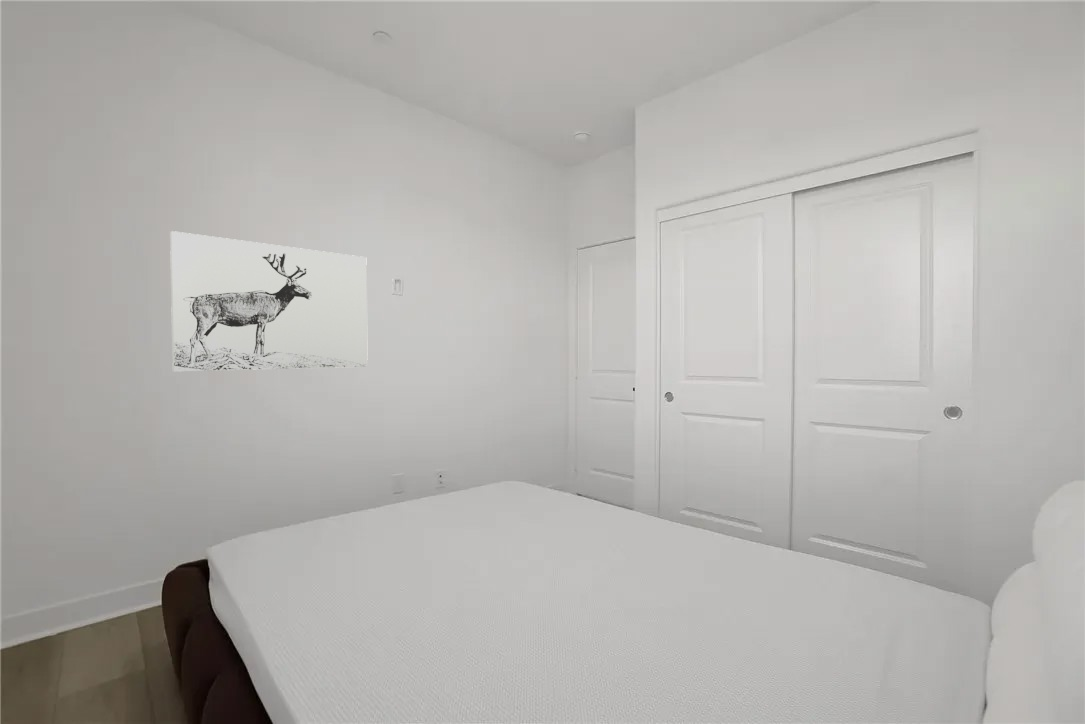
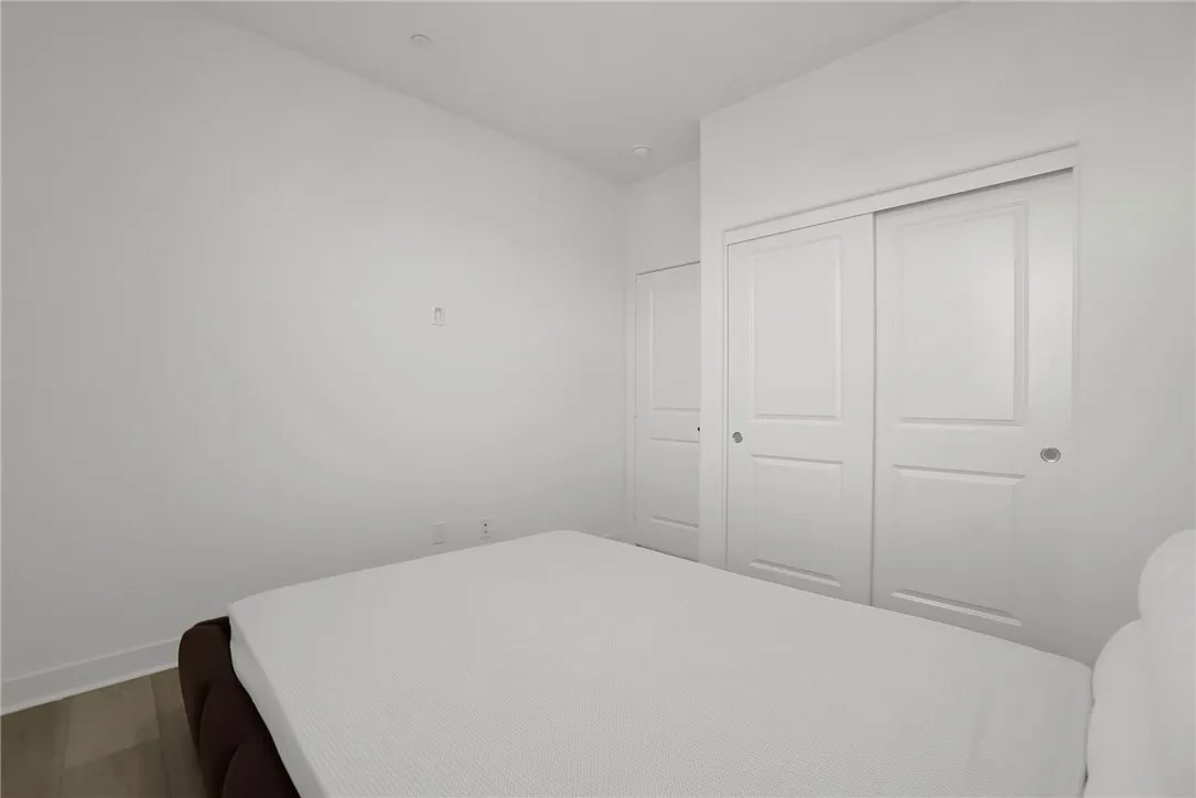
- wall art [169,230,369,372]
